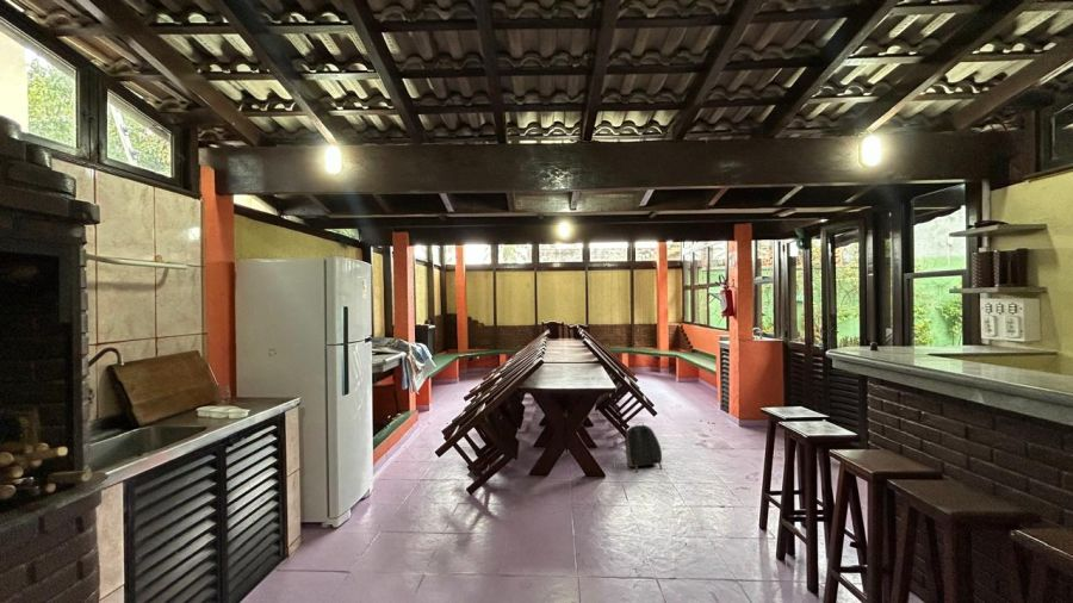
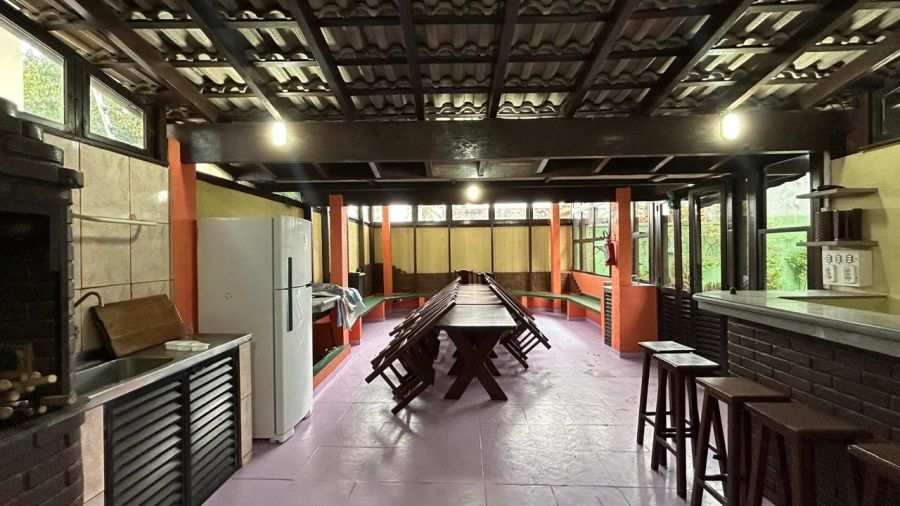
- backpack [624,421,664,473]
